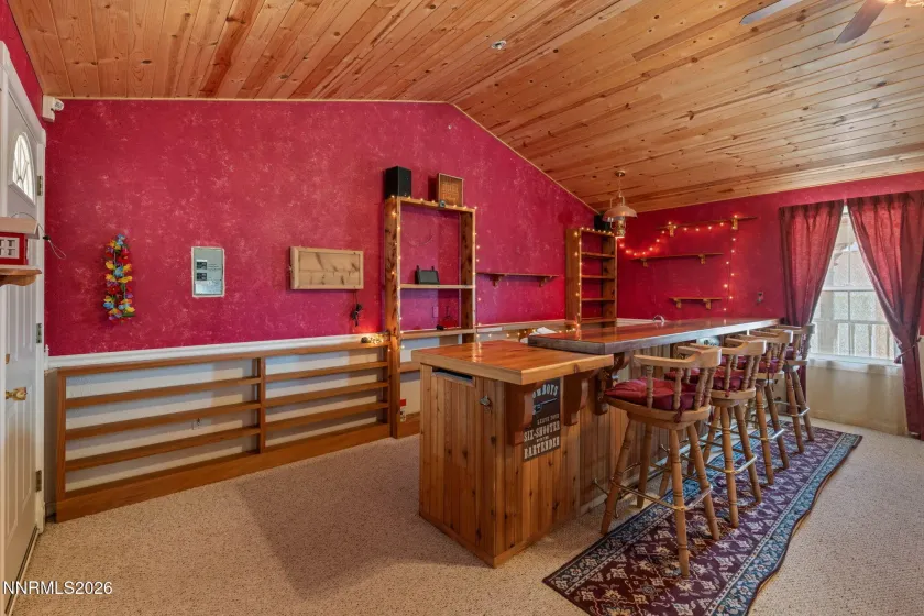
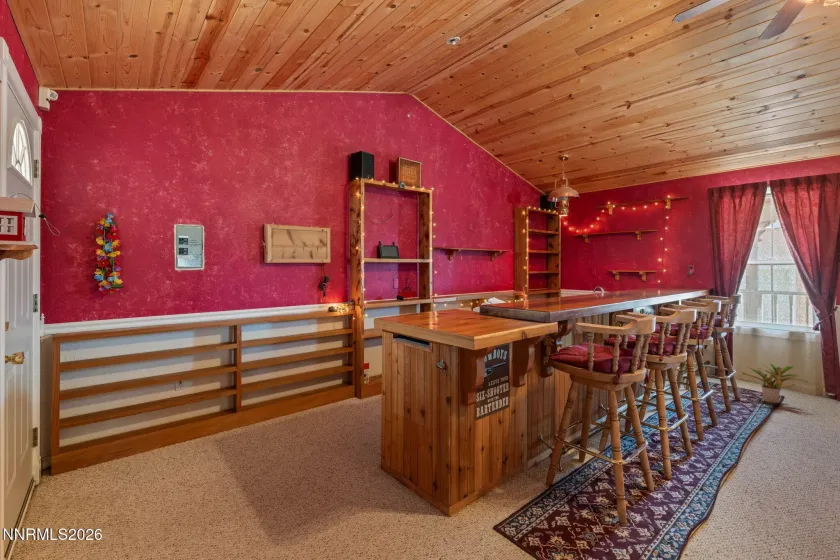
+ potted plant [741,363,808,404]
